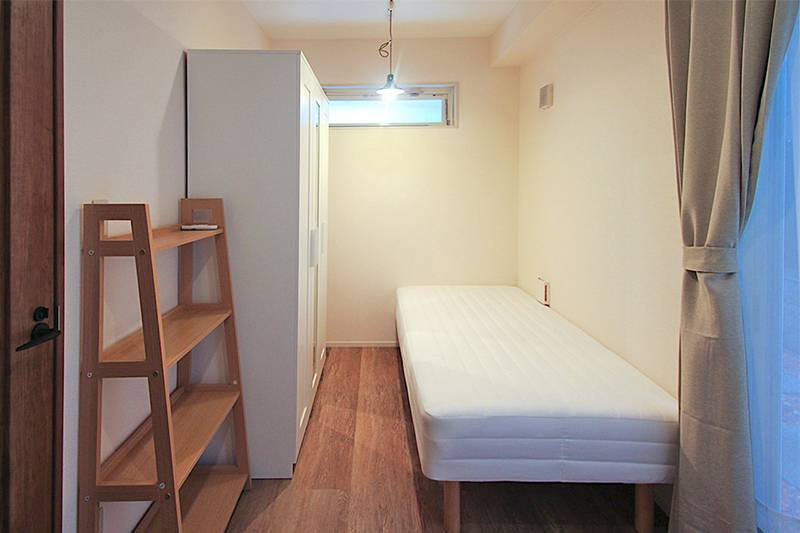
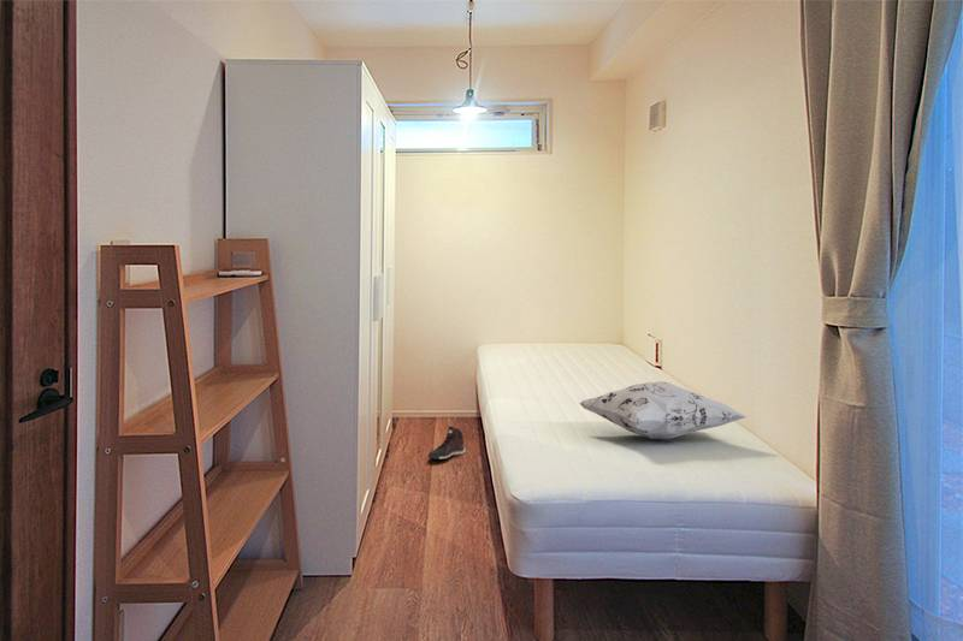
+ decorative pillow [579,380,750,440]
+ sneaker [427,426,466,461]
